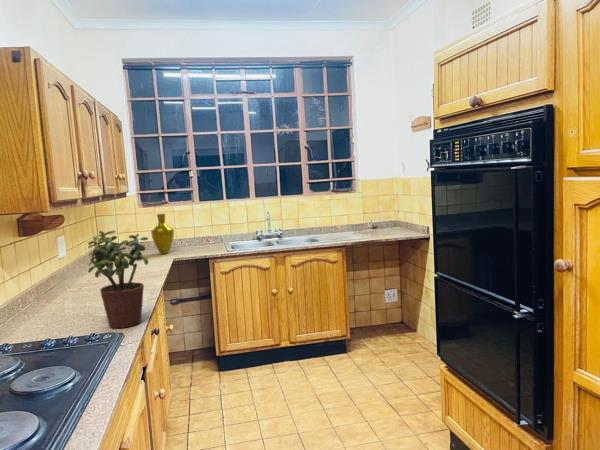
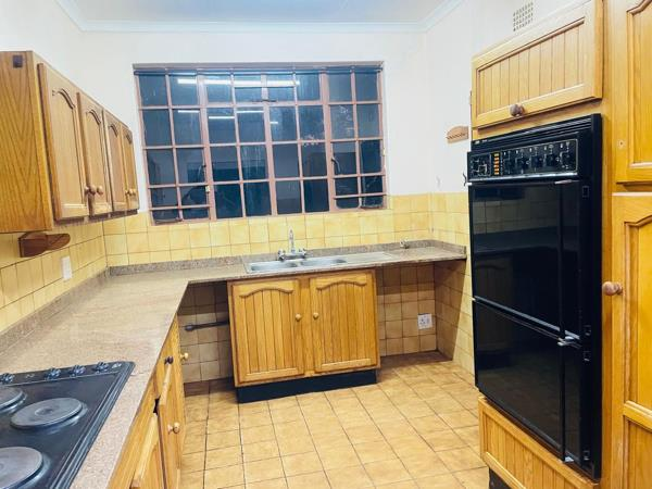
- potted plant [87,230,149,329]
- vase [150,213,175,255]
